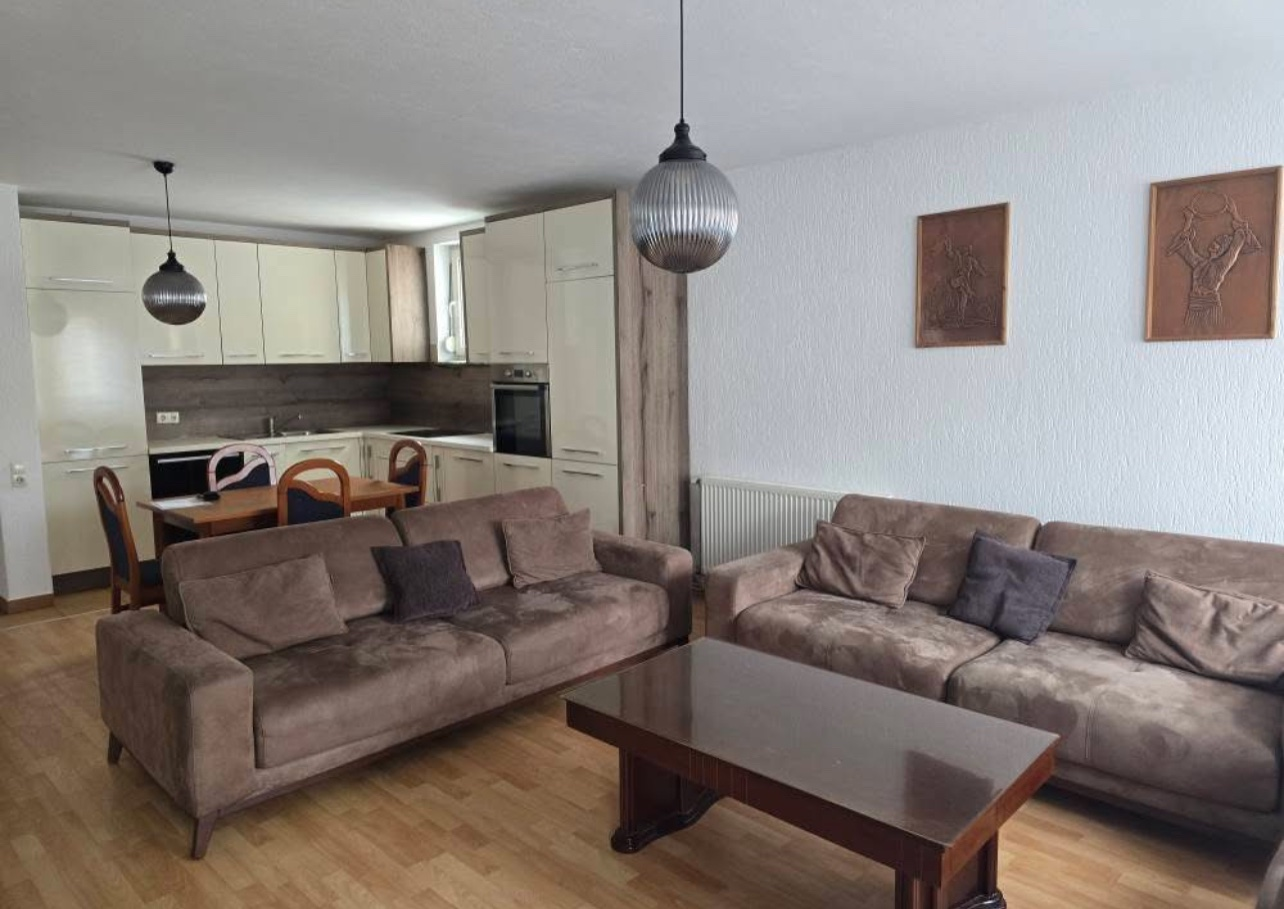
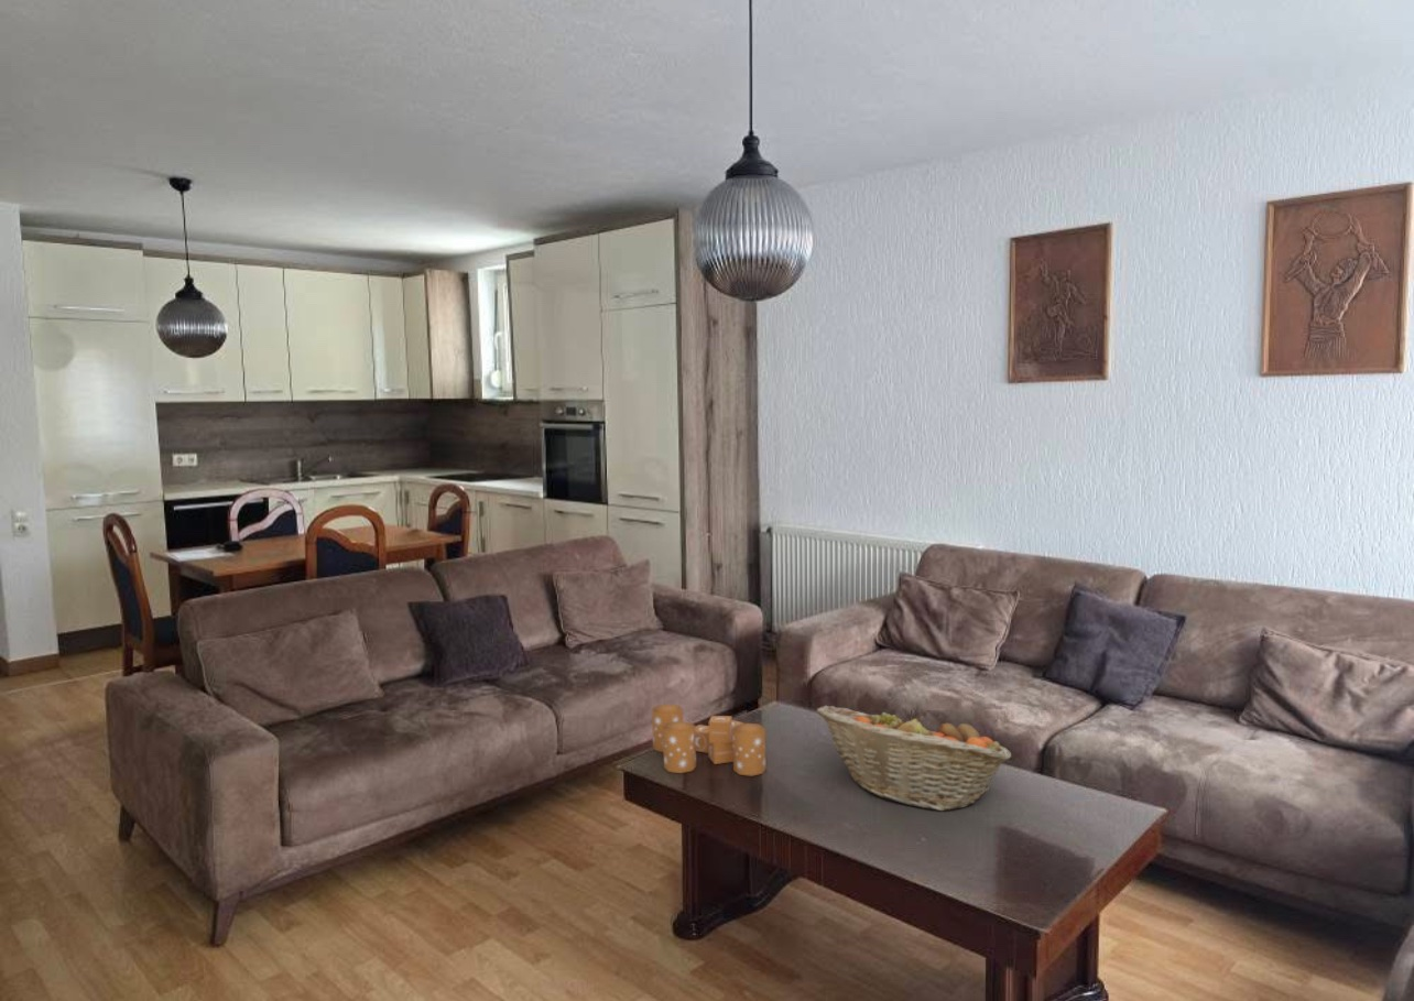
+ fruit basket [816,705,1012,812]
+ candle [651,703,768,777]
